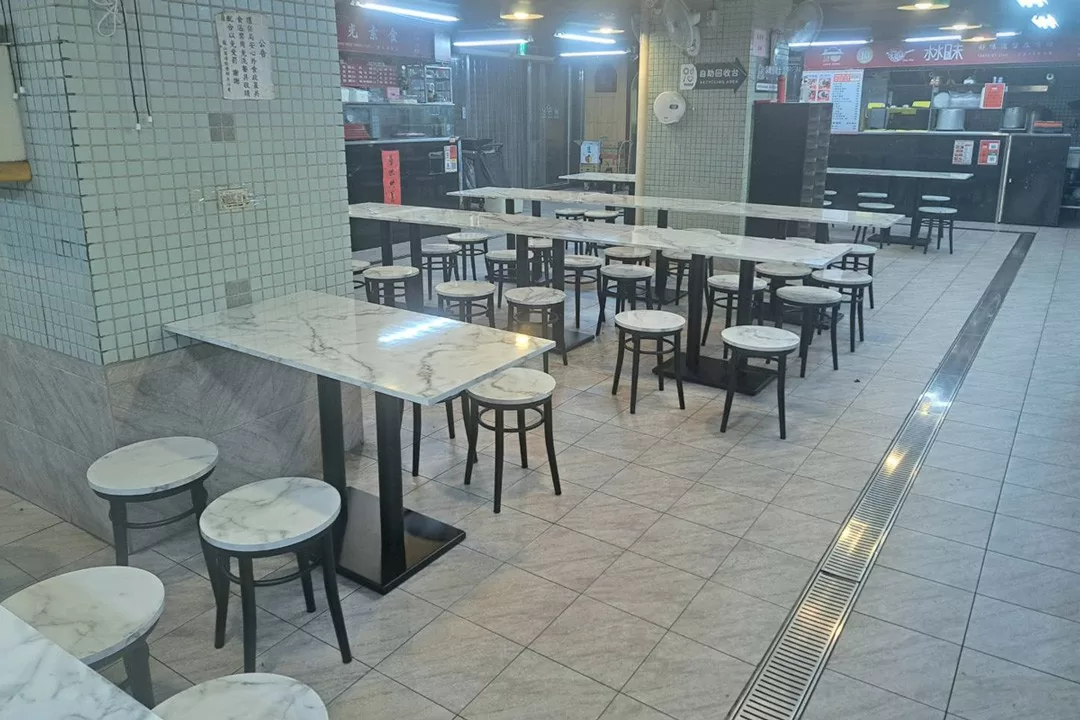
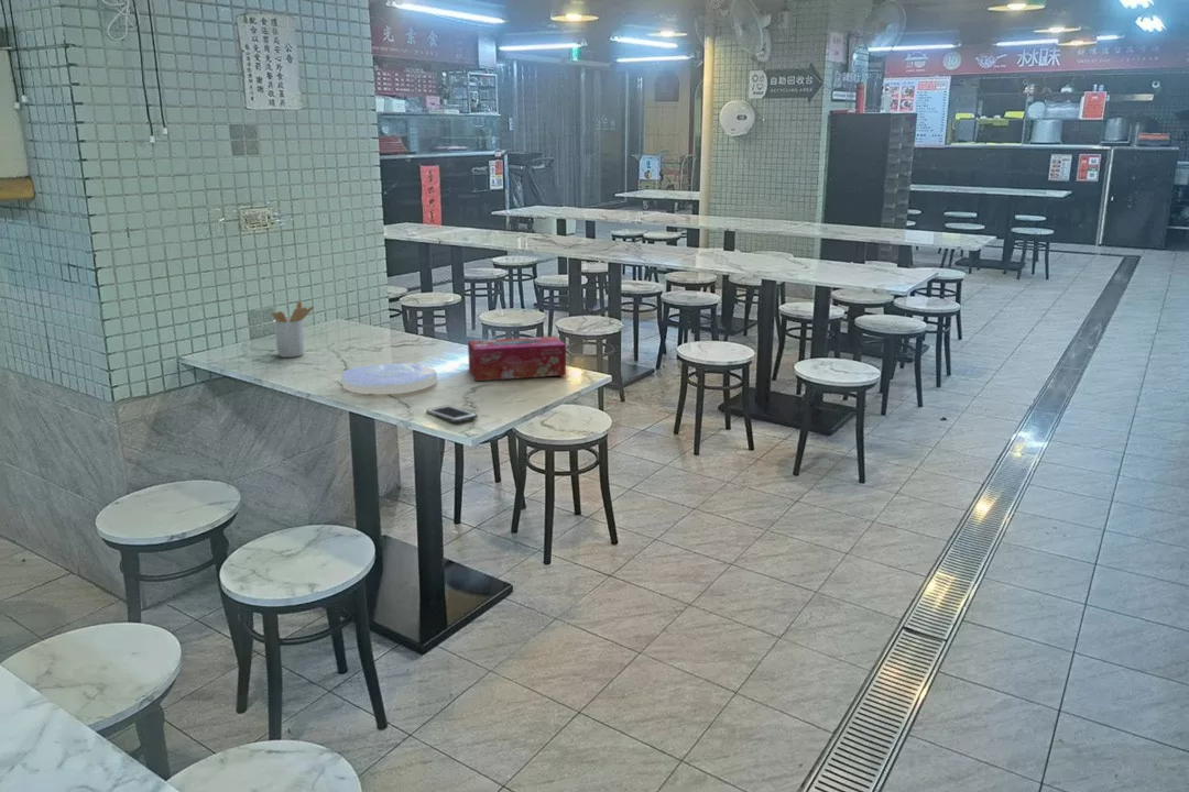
+ utensil holder [271,300,315,359]
+ tissue box [467,336,567,382]
+ plate [340,362,438,395]
+ cell phone [425,404,479,424]
